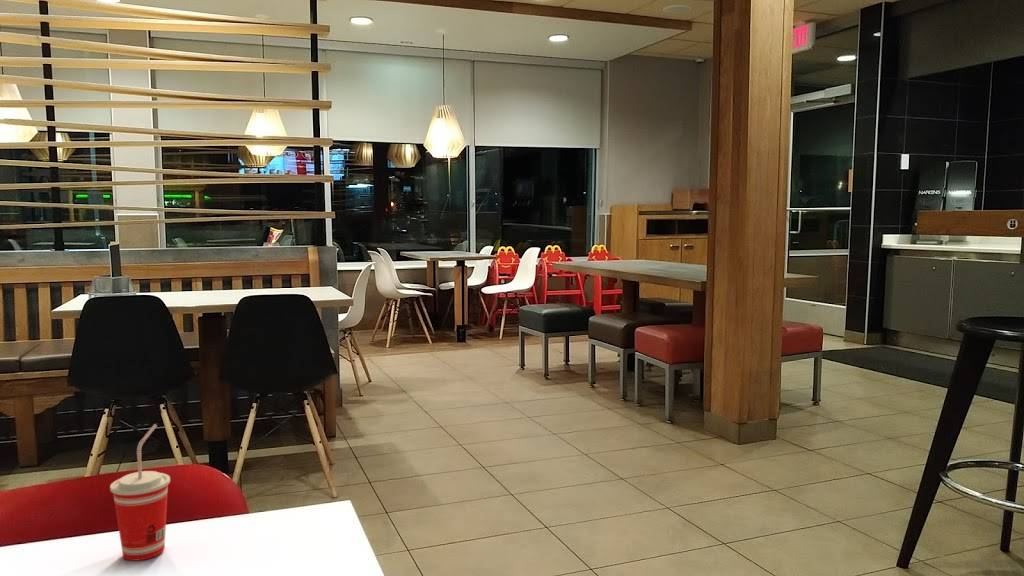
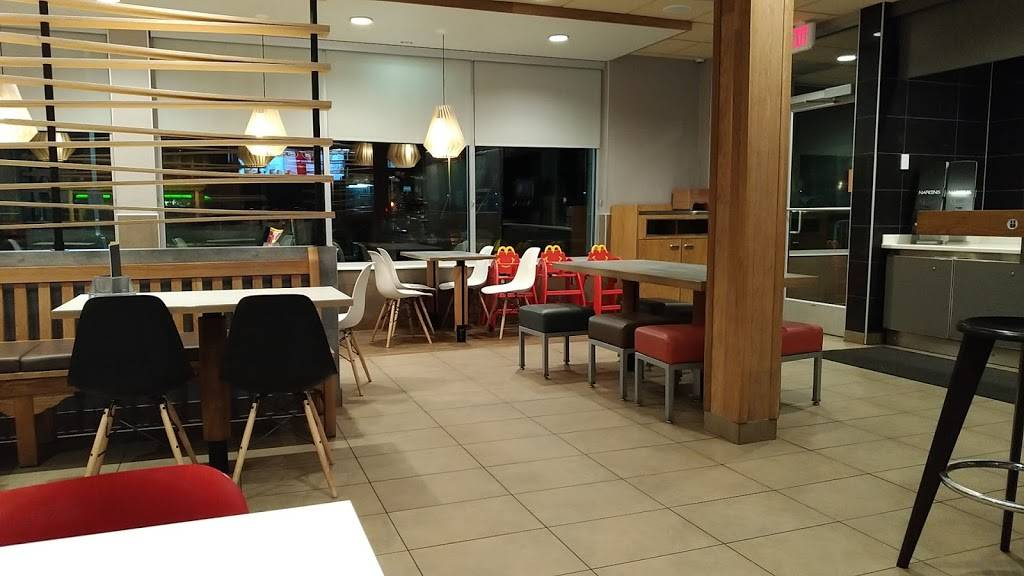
- beverage cup [109,423,171,562]
